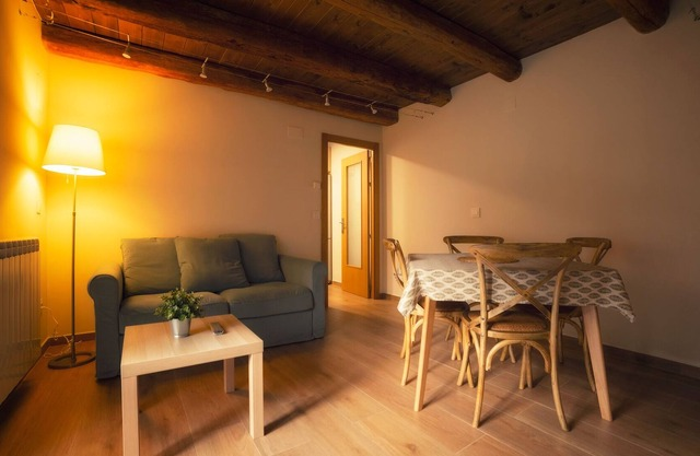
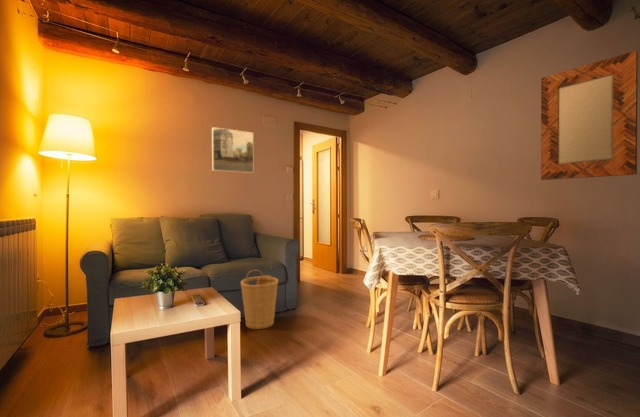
+ basket [240,269,279,330]
+ home mirror [540,50,639,181]
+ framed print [211,126,255,174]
